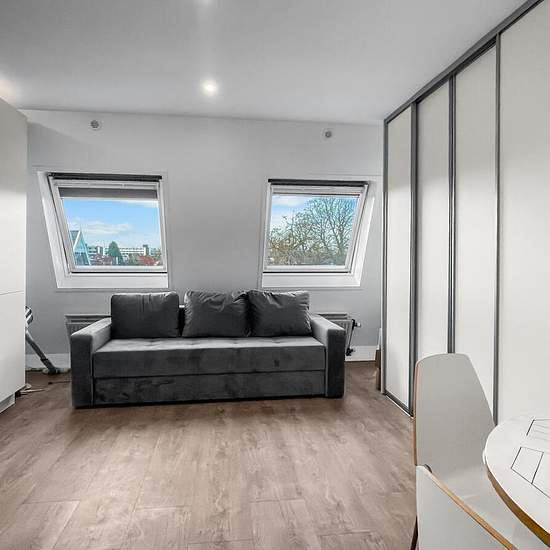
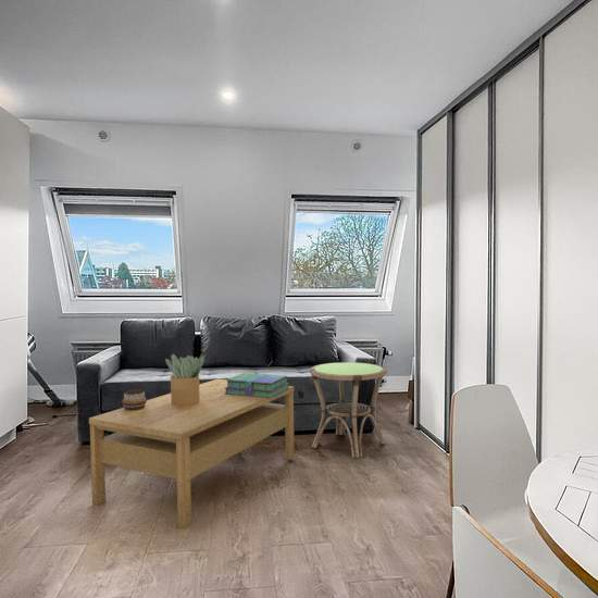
+ coffee table [88,377,295,531]
+ potted plant [164,353,204,407]
+ stack of books [225,372,290,398]
+ decorative bowl [121,389,148,410]
+ side table [309,361,388,459]
